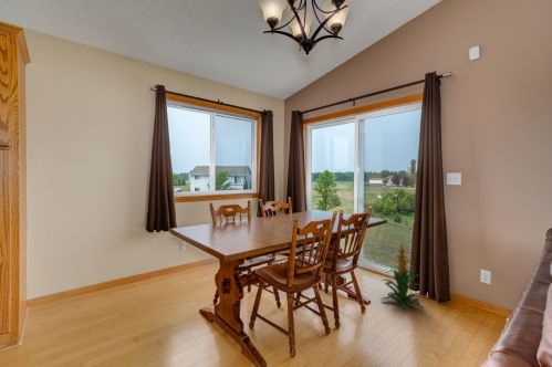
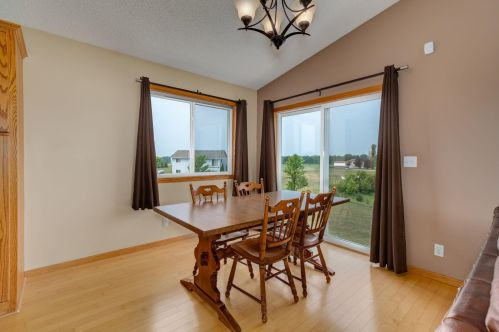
- indoor plant [381,239,425,311]
